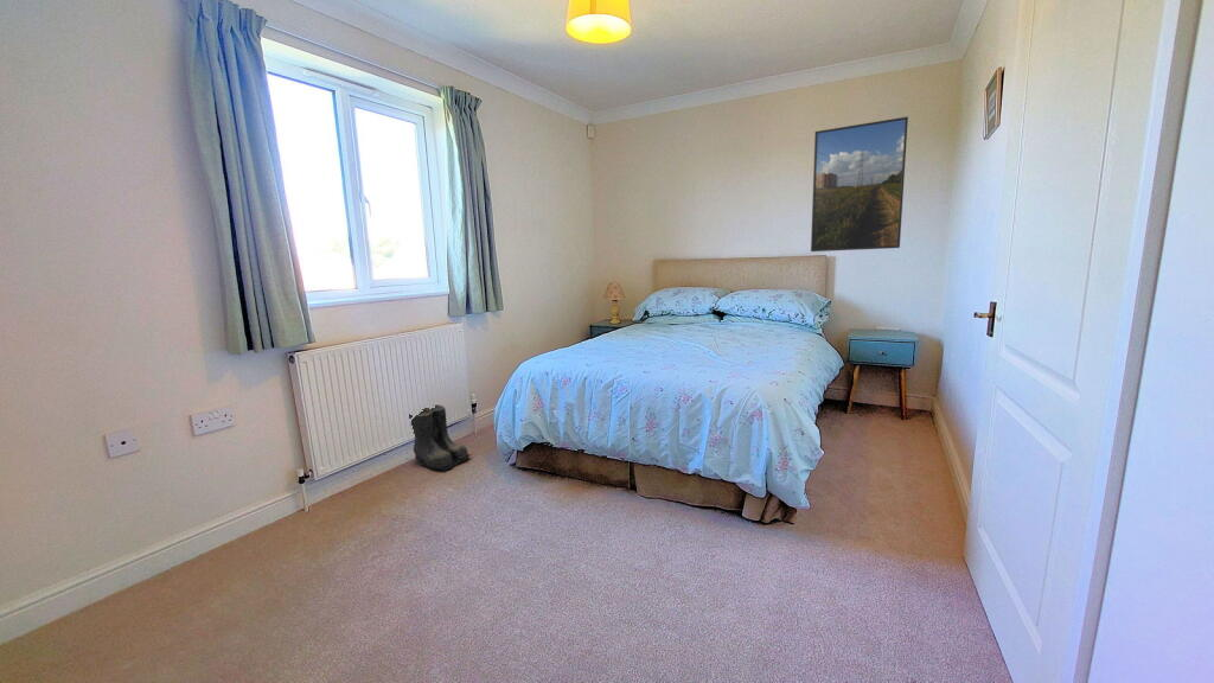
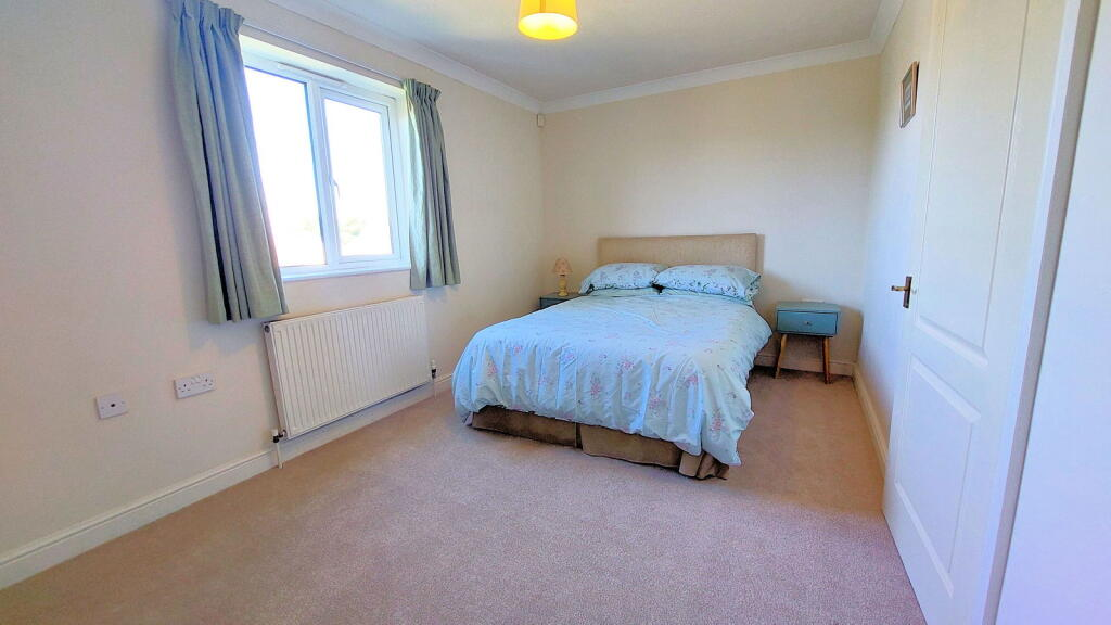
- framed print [810,115,909,253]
- boots [408,403,473,471]
